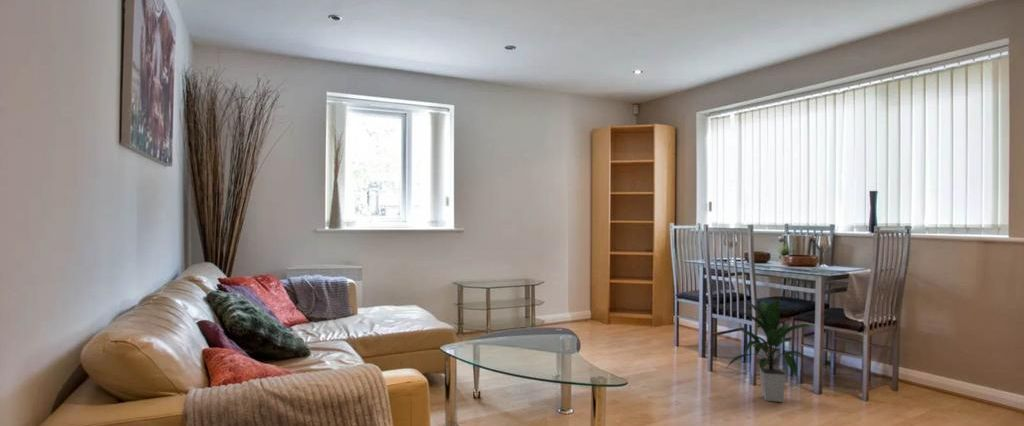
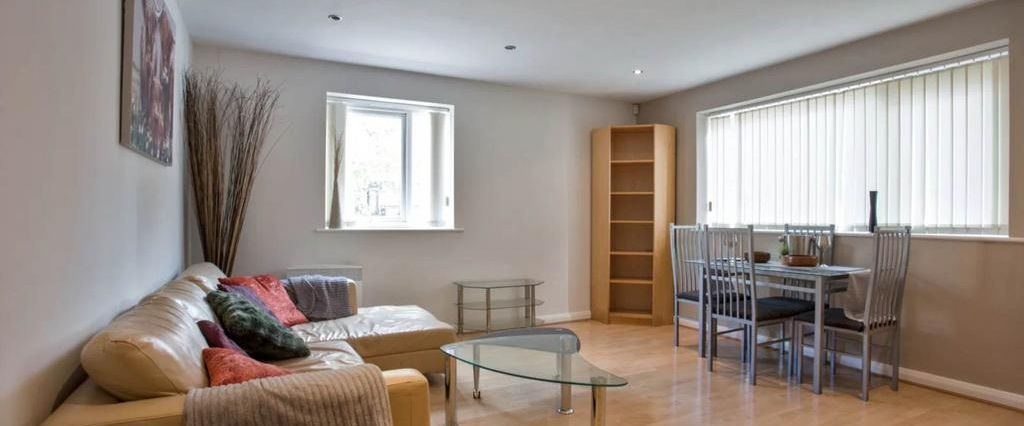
- indoor plant [726,298,814,403]
